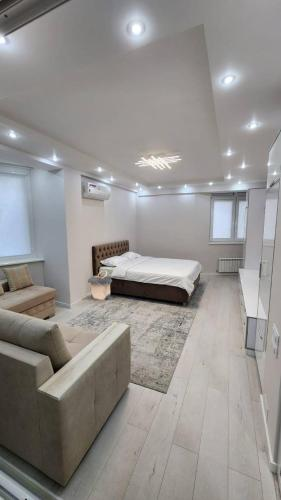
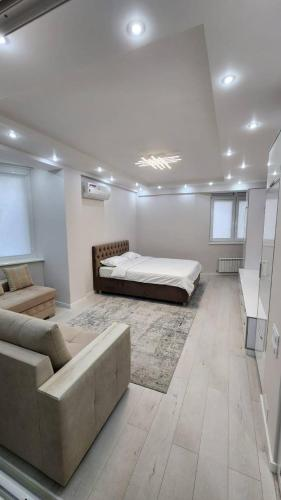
- laundry hamper [87,270,113,301]
